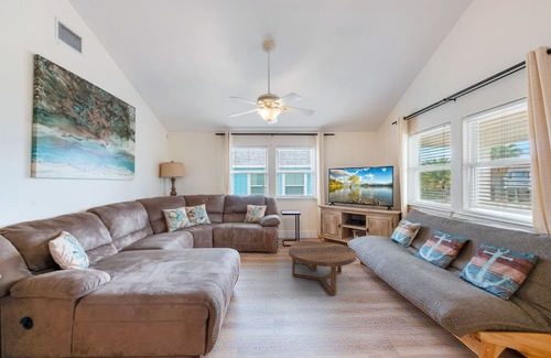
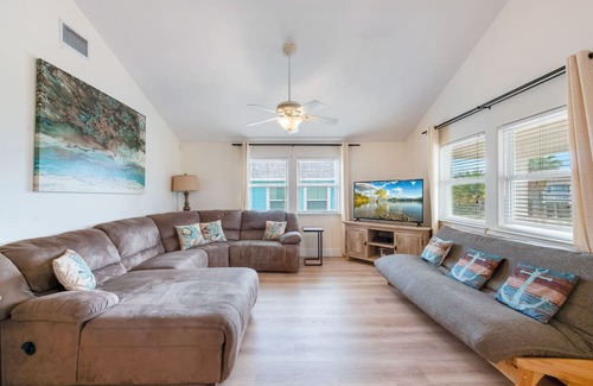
- coffee table [288,240,358,296]
